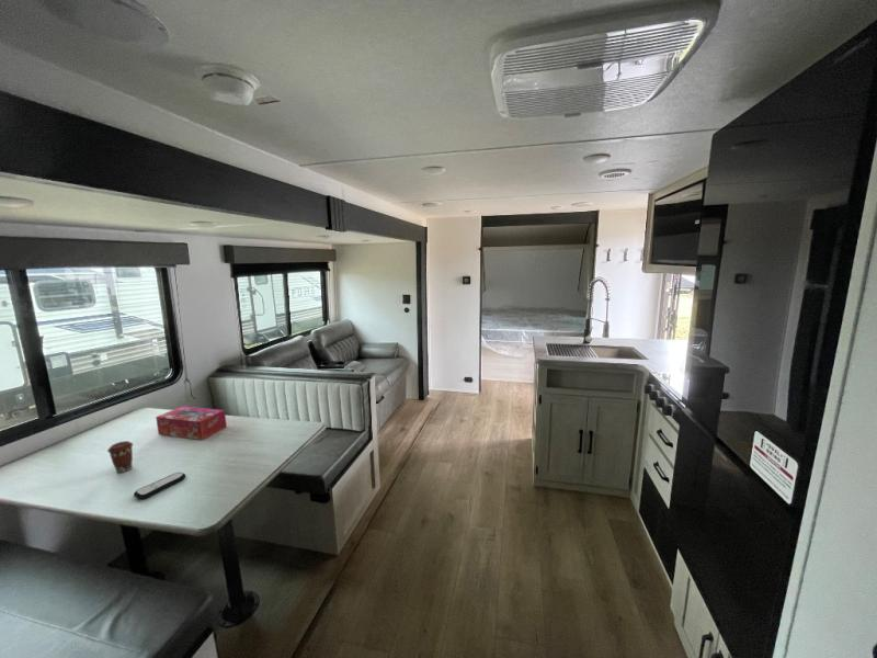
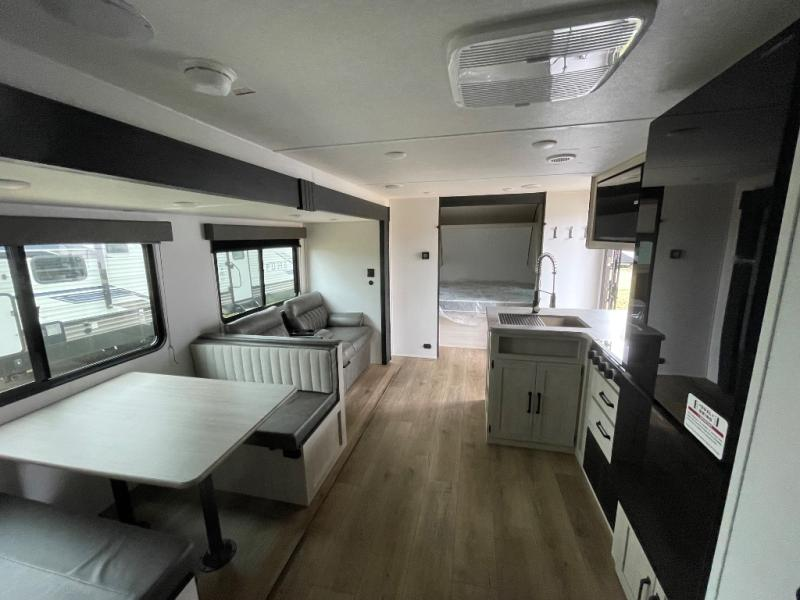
- remote control [133,472,186,500]
- coffee cup [106,440,134,474]
- tissue box [155,405,228,441]
